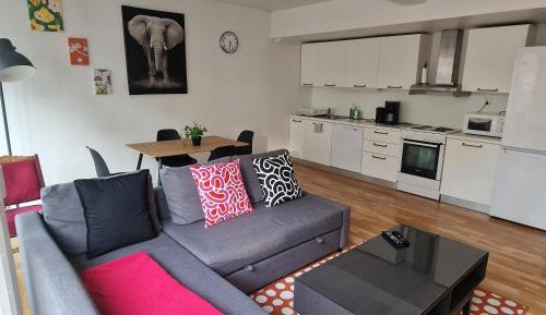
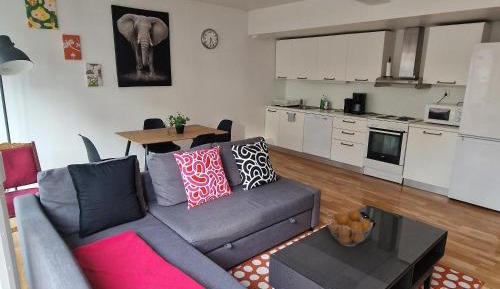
+ fruit basket [326,208,374,247]
